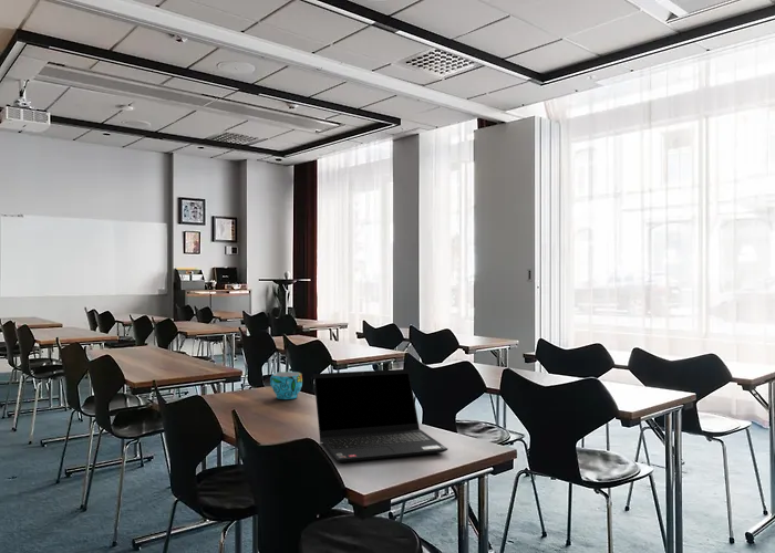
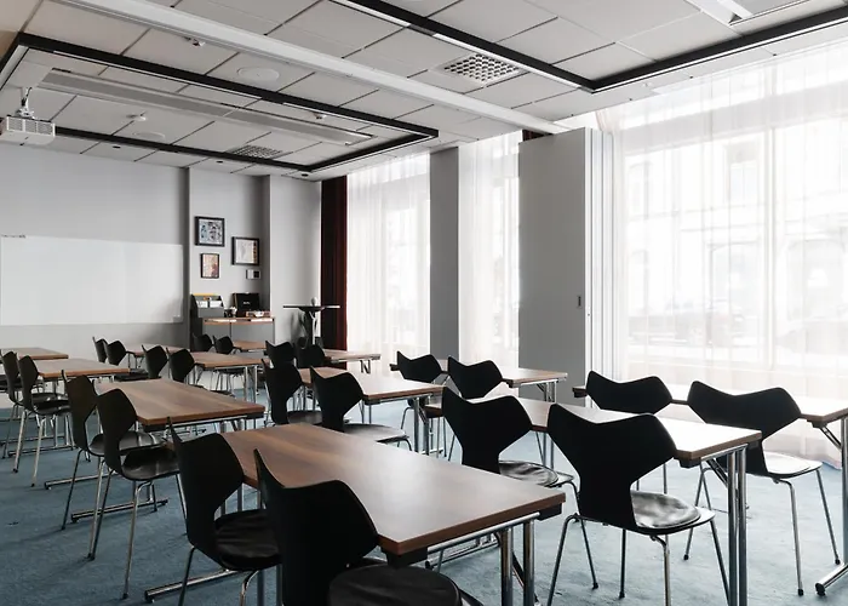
- cup [269,371,303,400]
- laptop computer [312,368,448,463]
